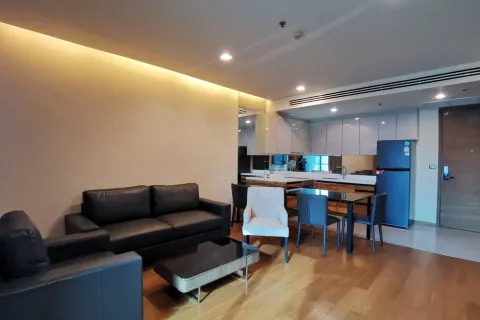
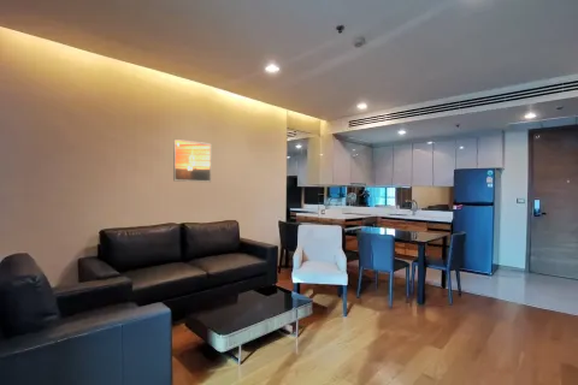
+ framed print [172,138,212,183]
